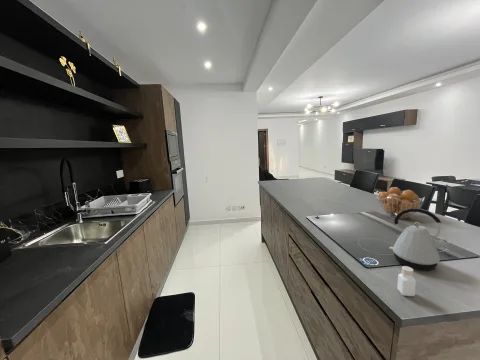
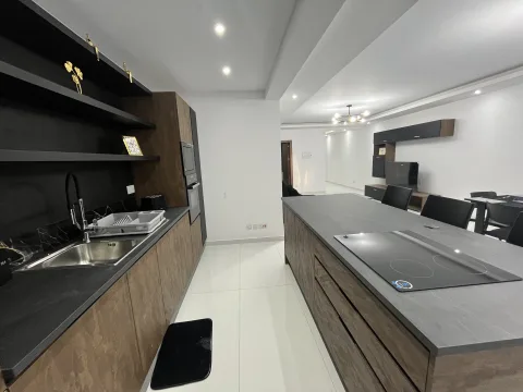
- pepper shaker [396,265,417,297]
- kettle [388,208,450,271]
- fruit basket [375,186,426,219]
